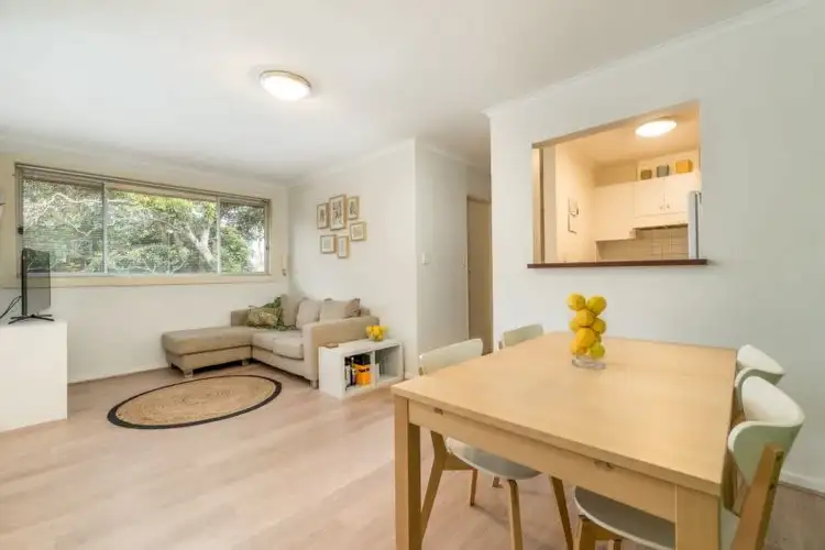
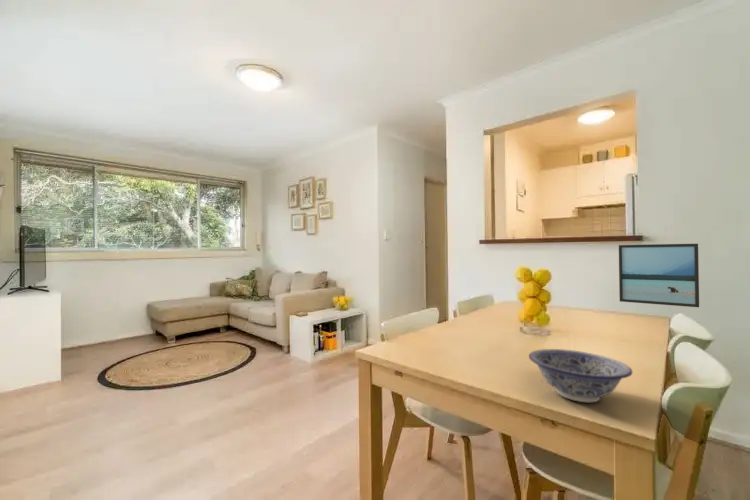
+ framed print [618,243,700,308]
+ bowl [528,348,634,403]
